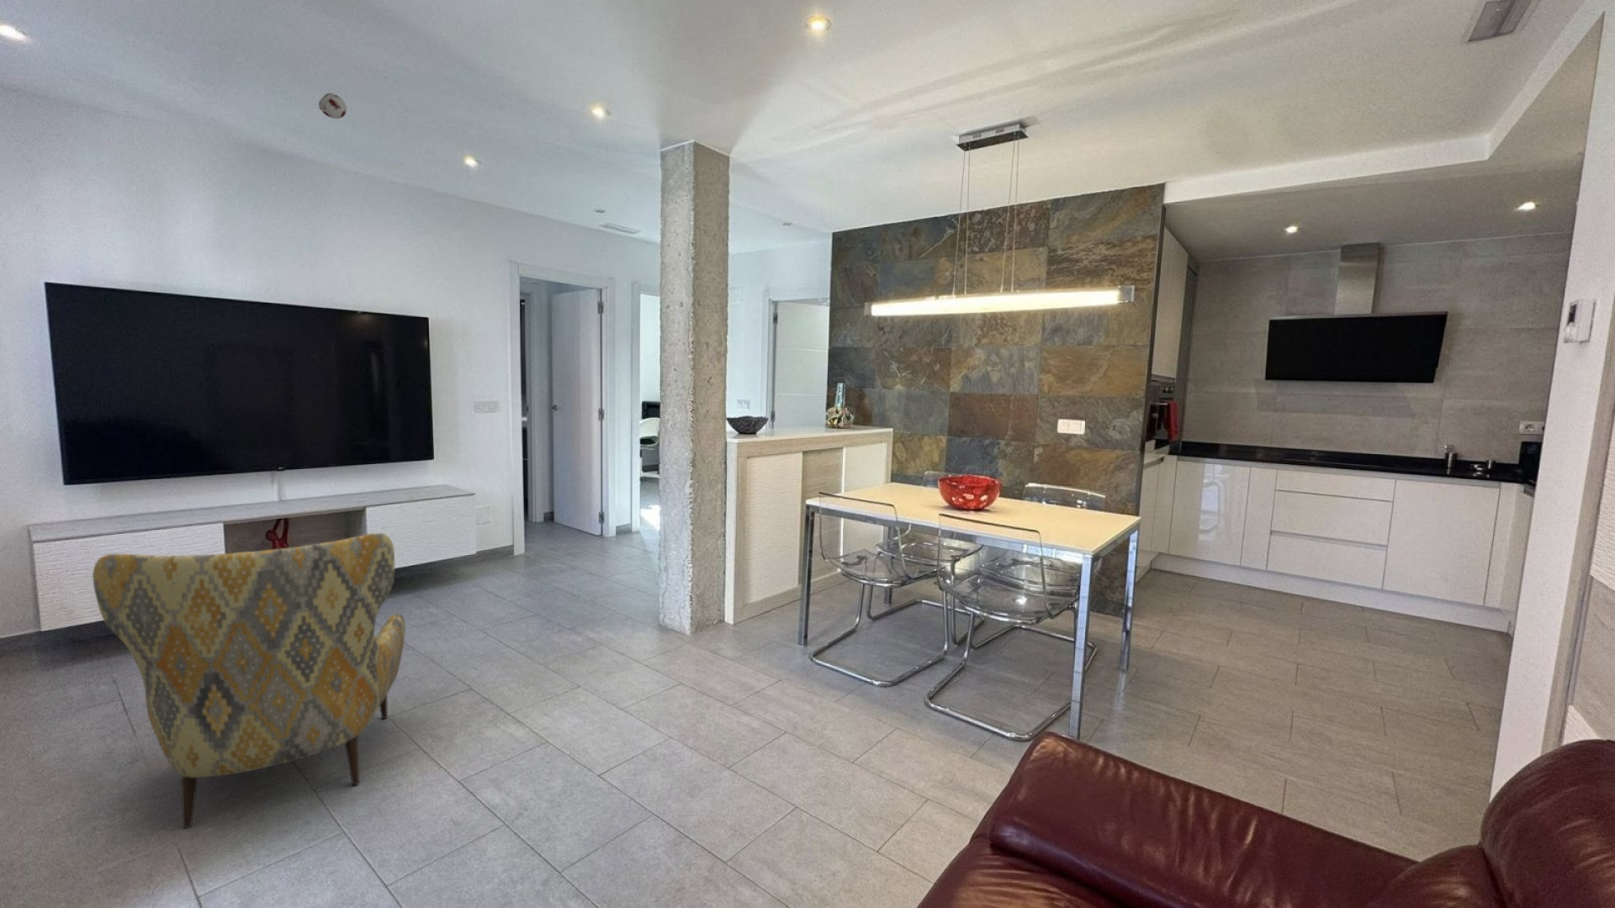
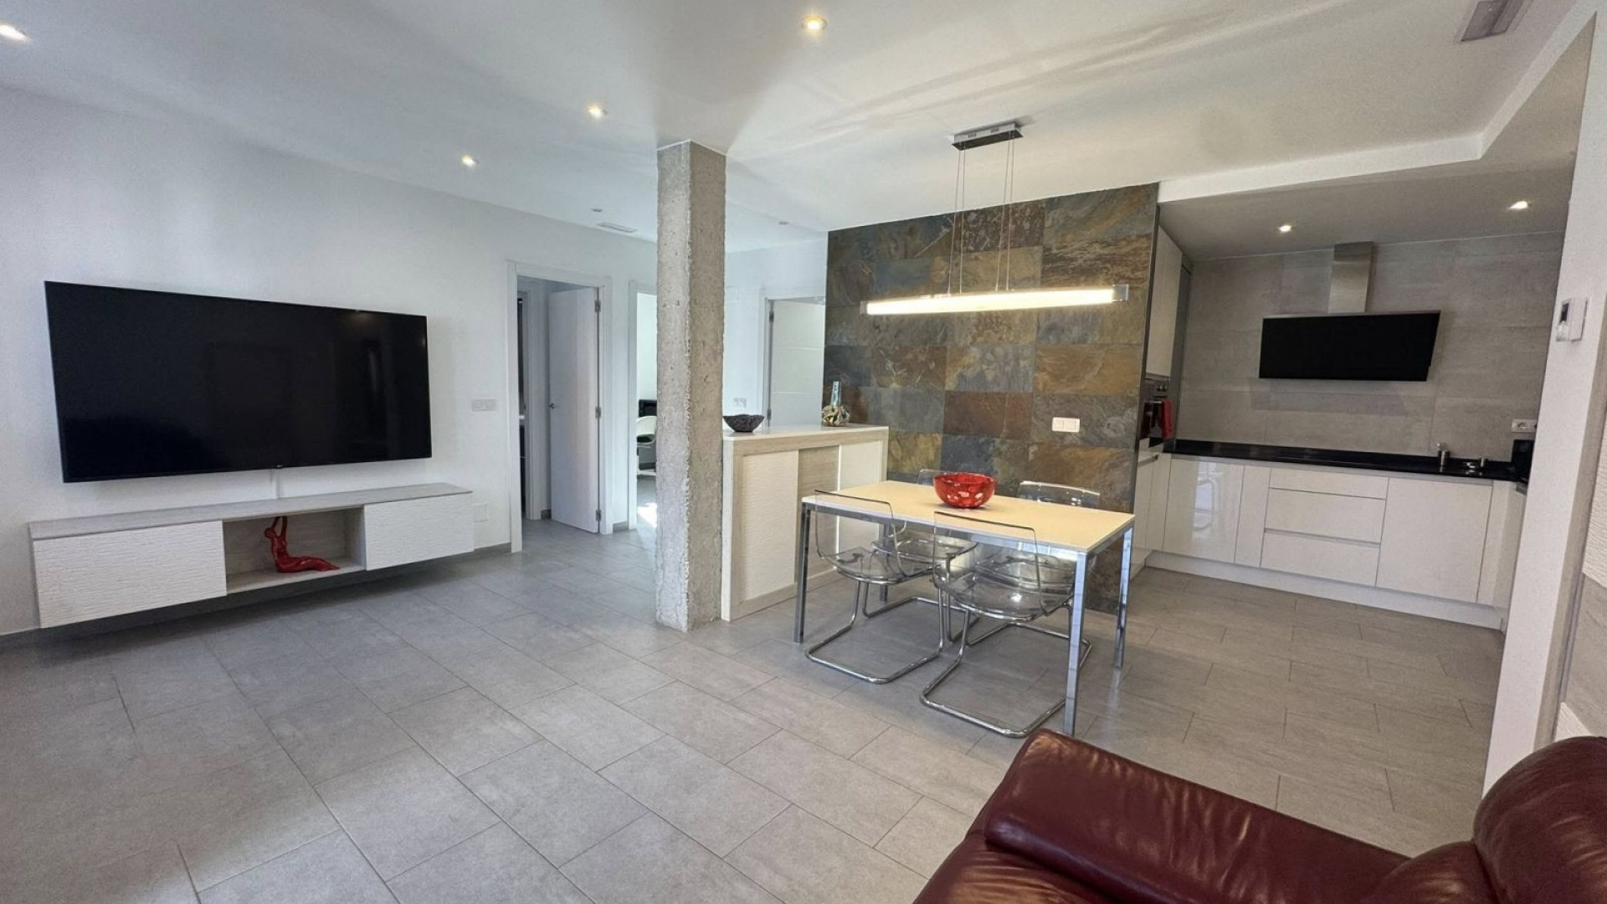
- smoke detector [318,92,347,120]
- armchair [92,532,406,829]
